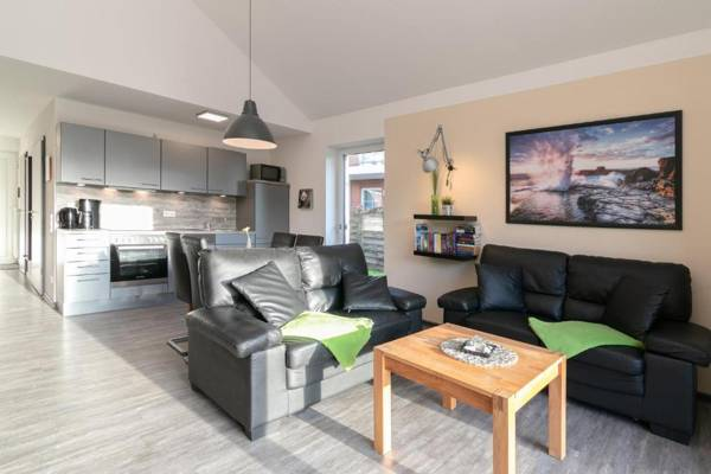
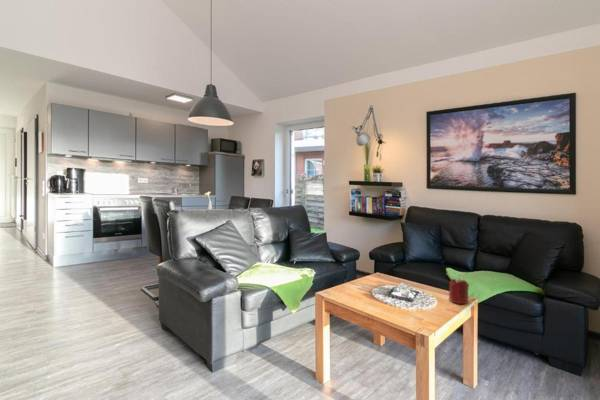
+ candle [448,276,470,305]
